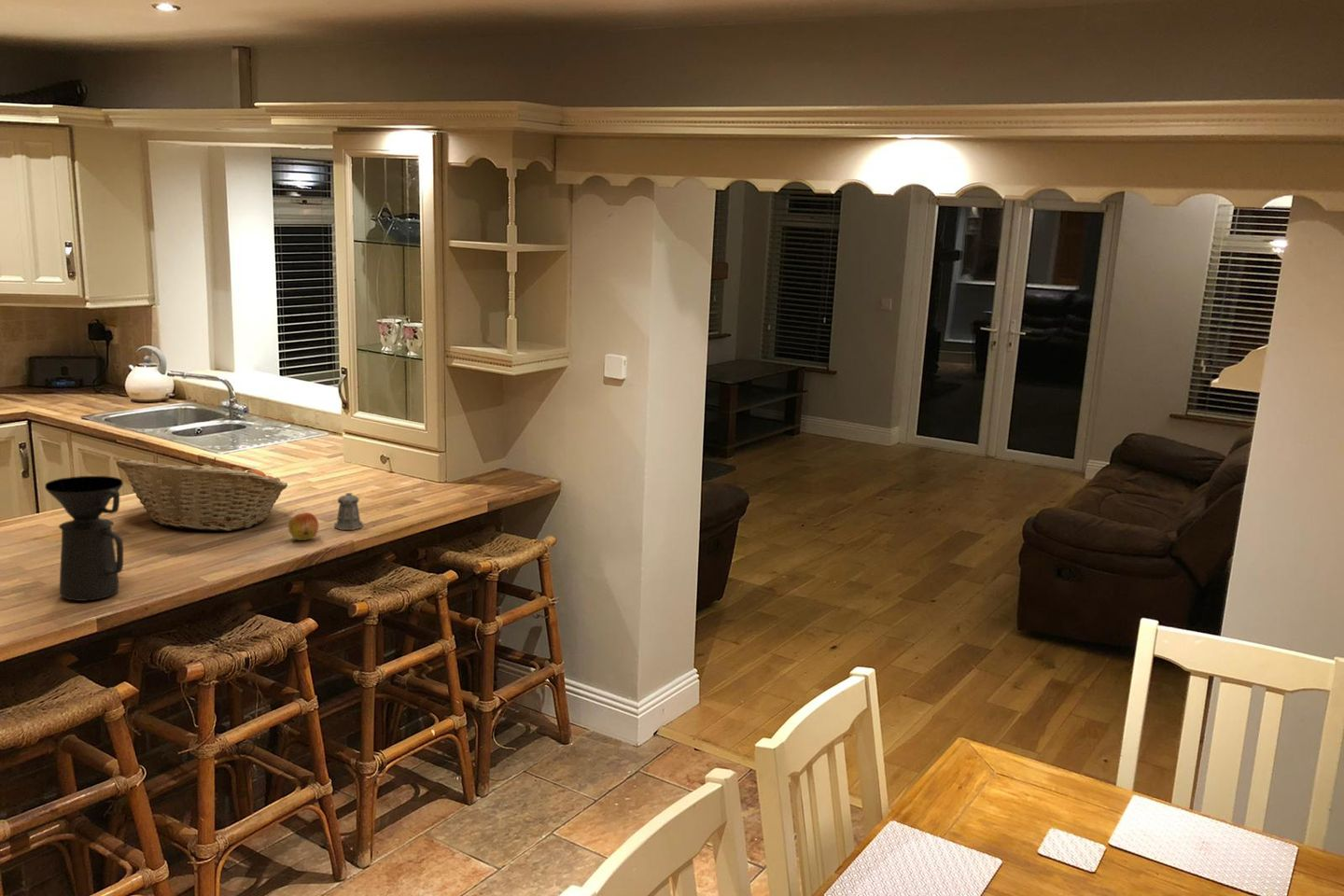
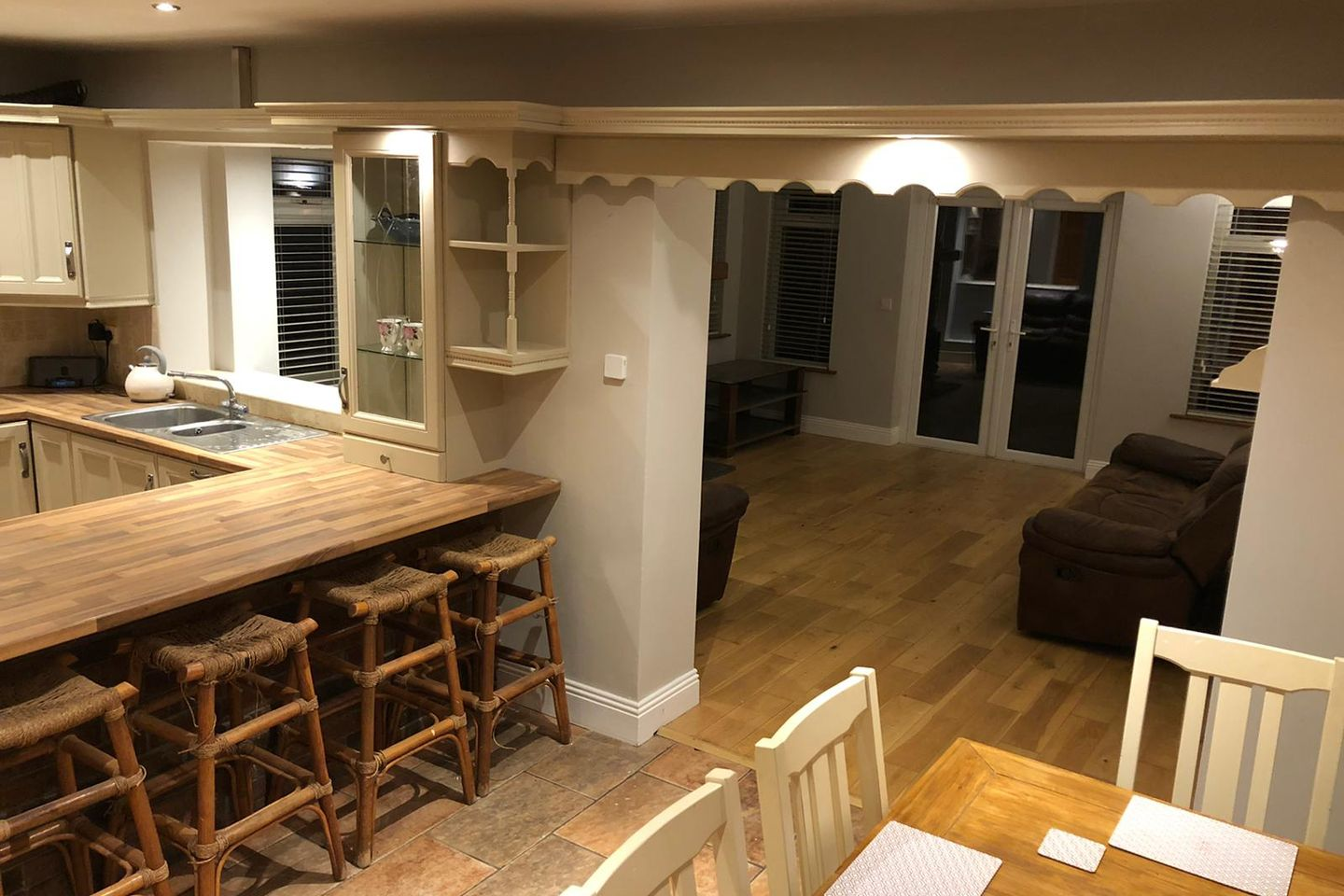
- apple [287,511,319,541]
- coffee maker [44,475,124,602]
- pepper shaker [333,492,364,531]
- fruit basket [116,456,288,532]
